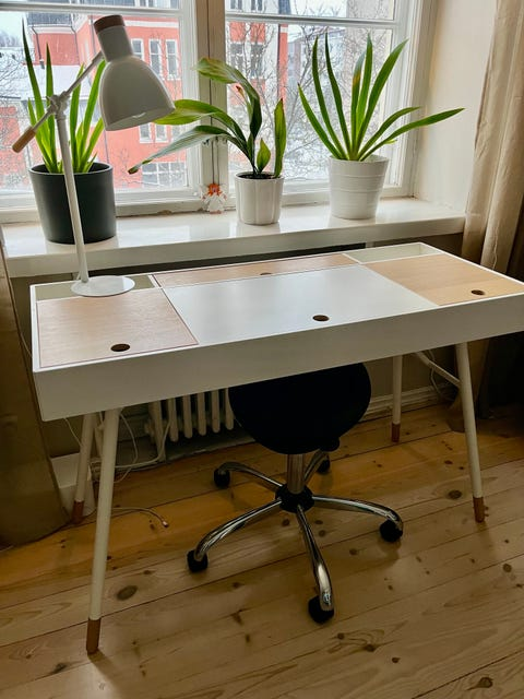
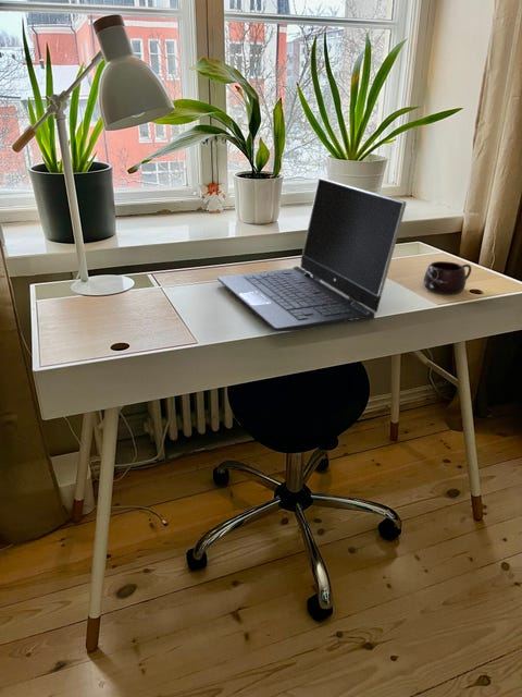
+ mug [423,260,472,295]
+ laptop computer [216,176,408,332]
